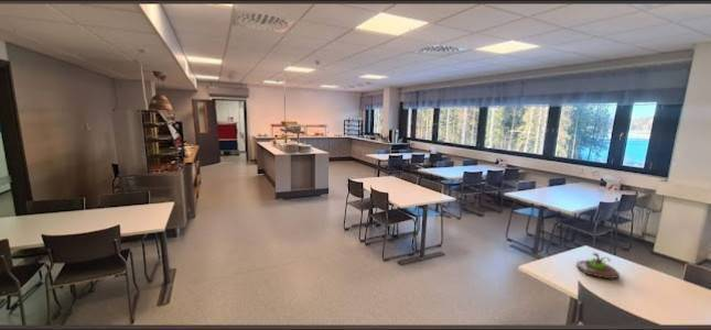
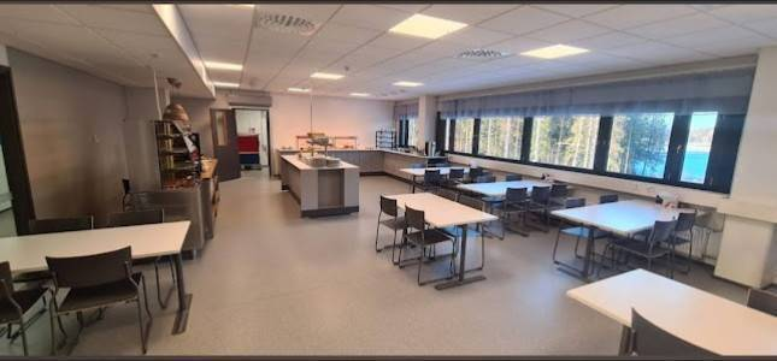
- succulent planter [575,252,621,280]
